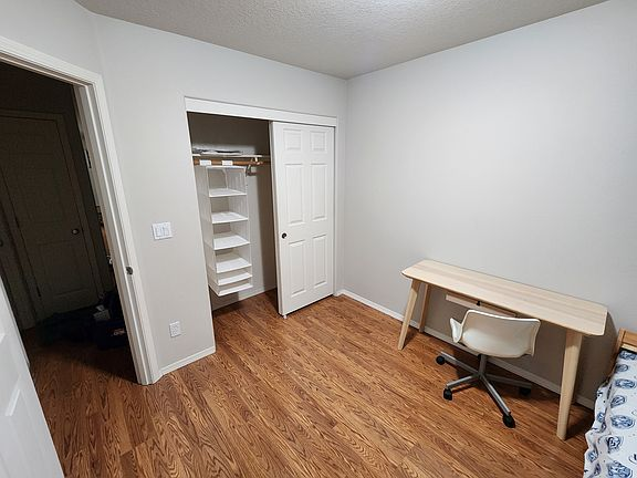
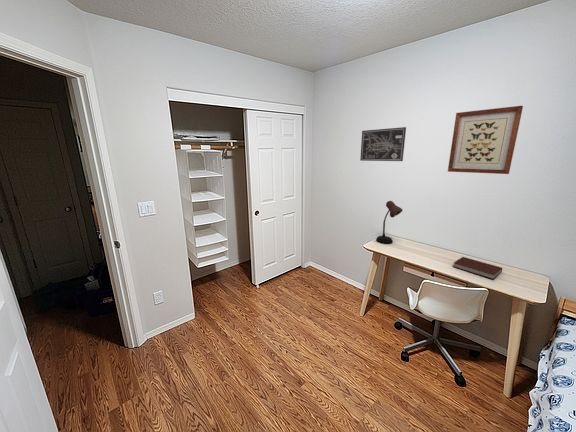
+ wall art [447,105,524,175]
+ notebook [452,256,503,280]
+ wall art [359,126,407,162]
+ desk lamp [376,200,404,244]
